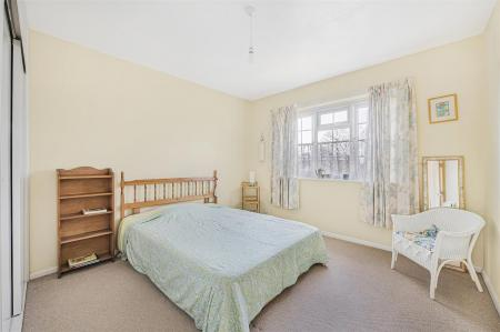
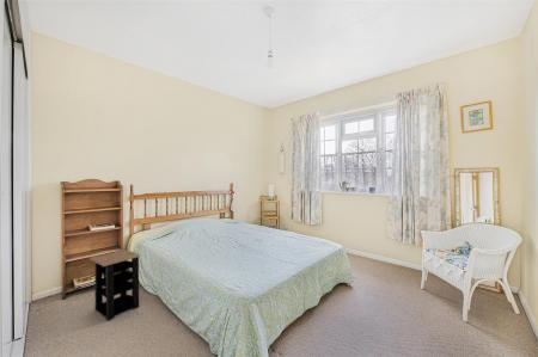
+ side table [88,248,141,321]
